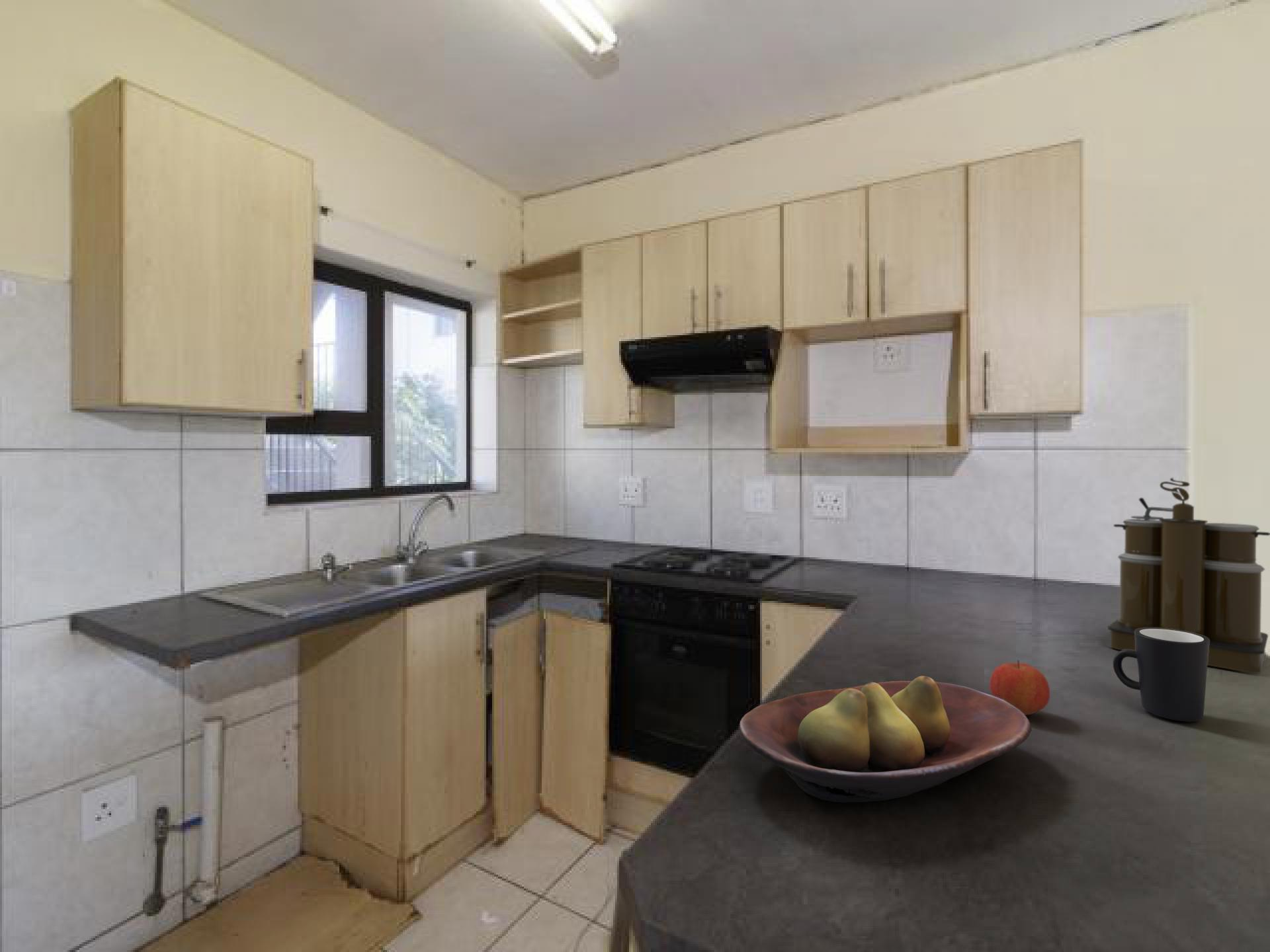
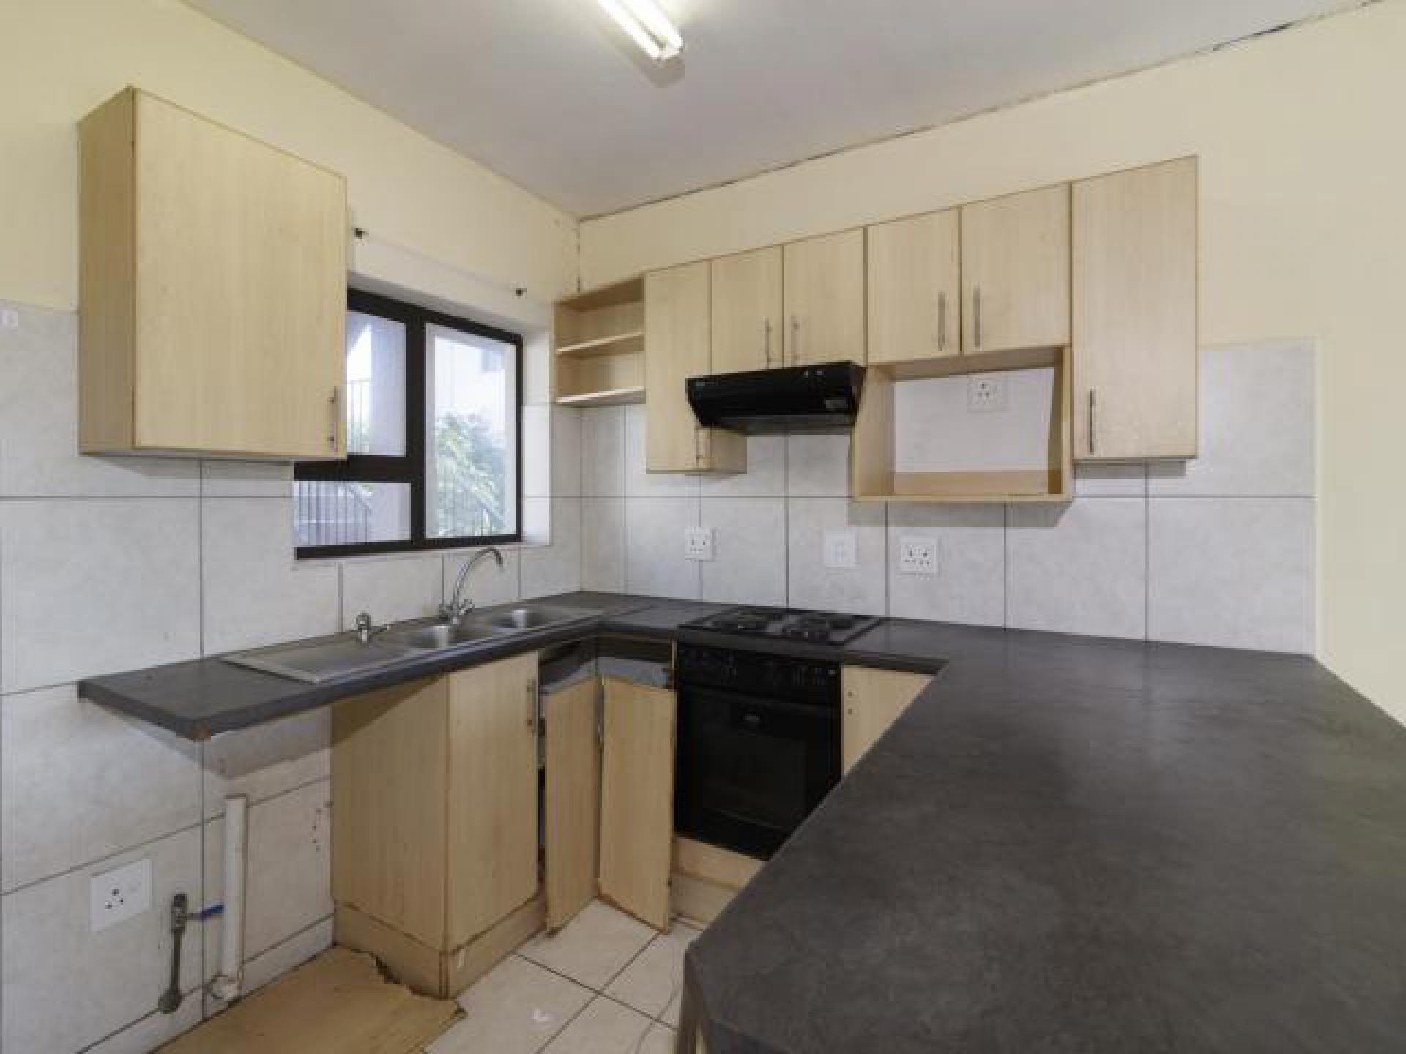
- coffee maker [1107,477,1270,674]
- fruit bowl [739,676,1033,803]
- mug [1113,628,1209,722]
- apple [989,659,1050,716]
